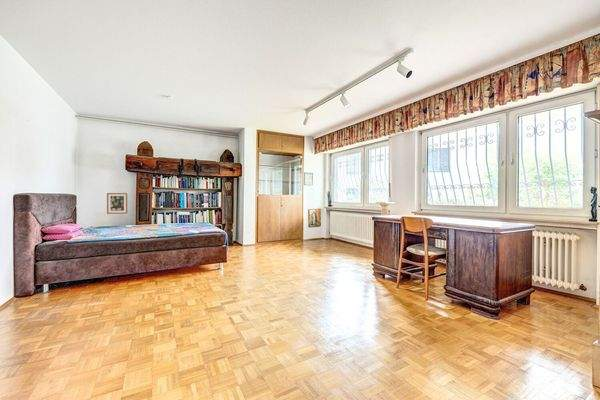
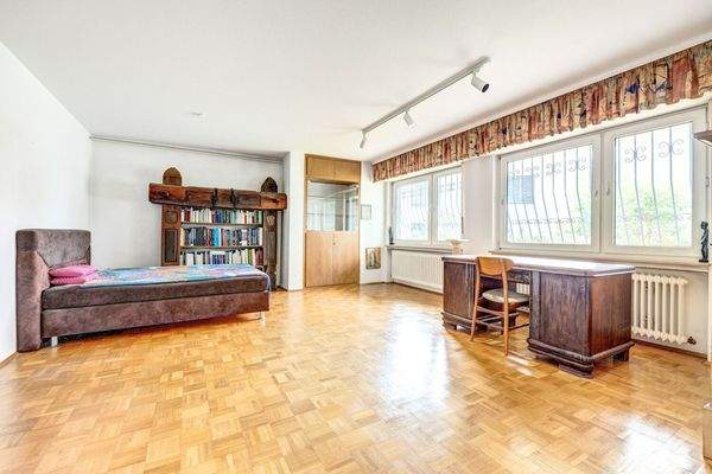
- wall art [106,192,128,215]
